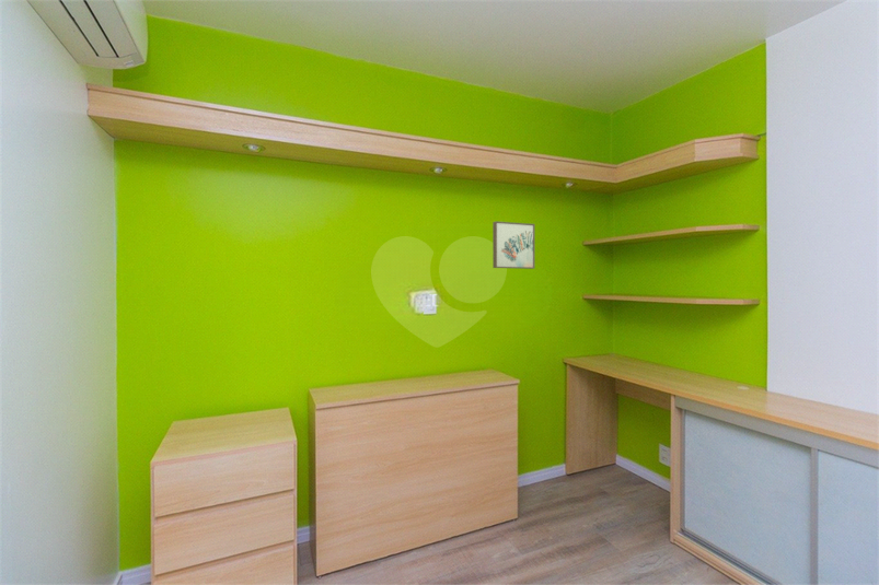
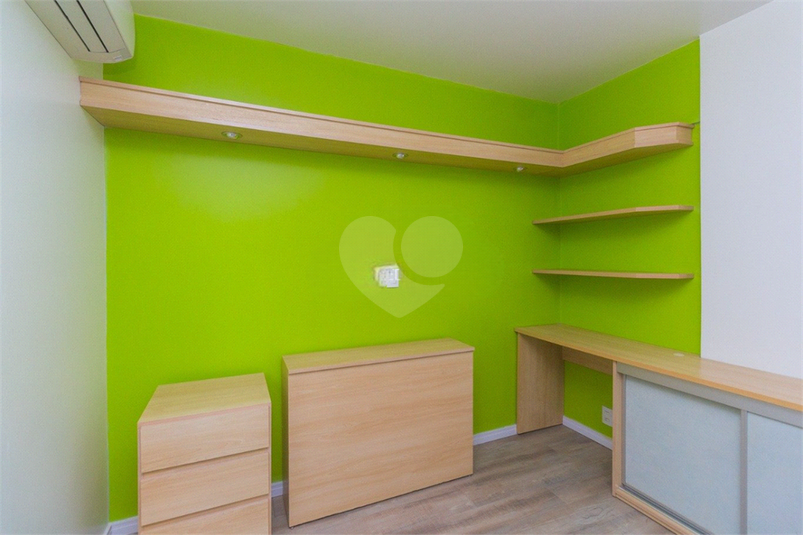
- wall art [491,221,535,270]
